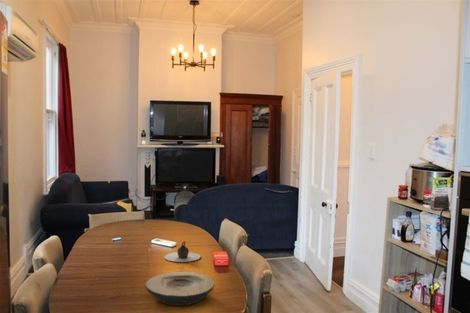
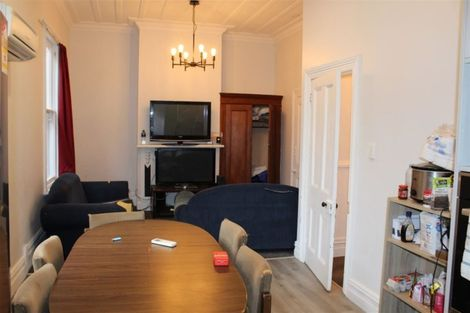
- plate [144,271,216,306]
- teapot [163,240,202,263]
